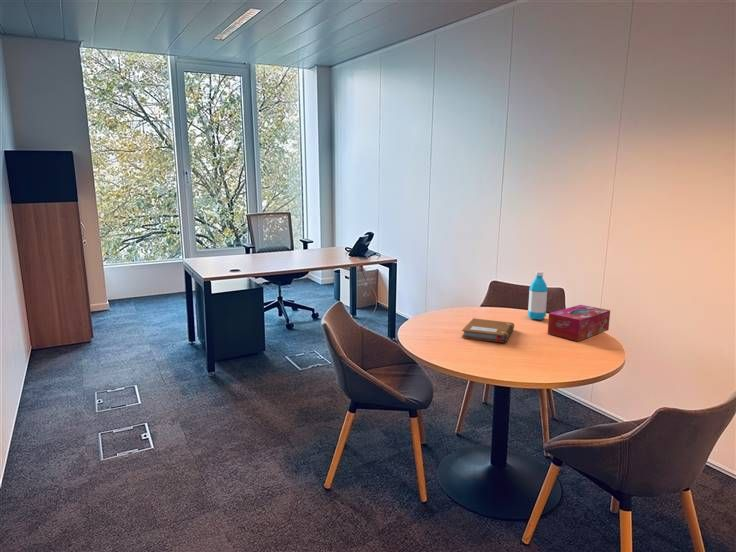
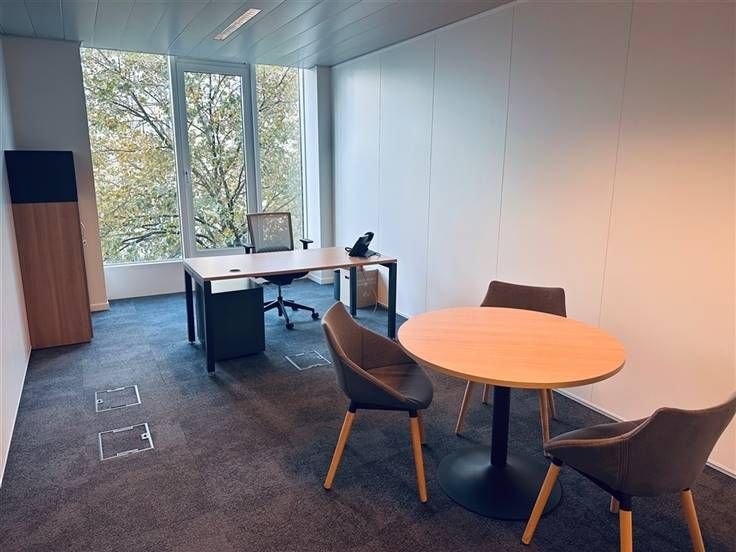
- water bottle [527,270,549,321]
- notebook [461,317,515,344]
- tissue box [547,304,611,342]
